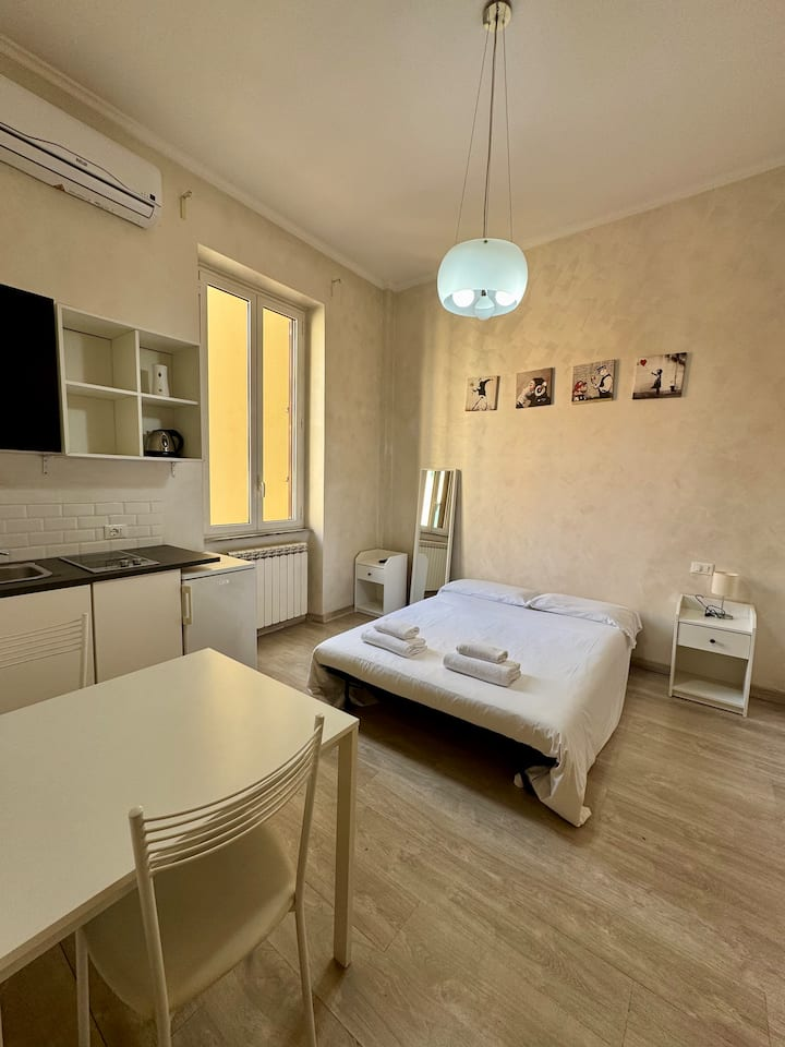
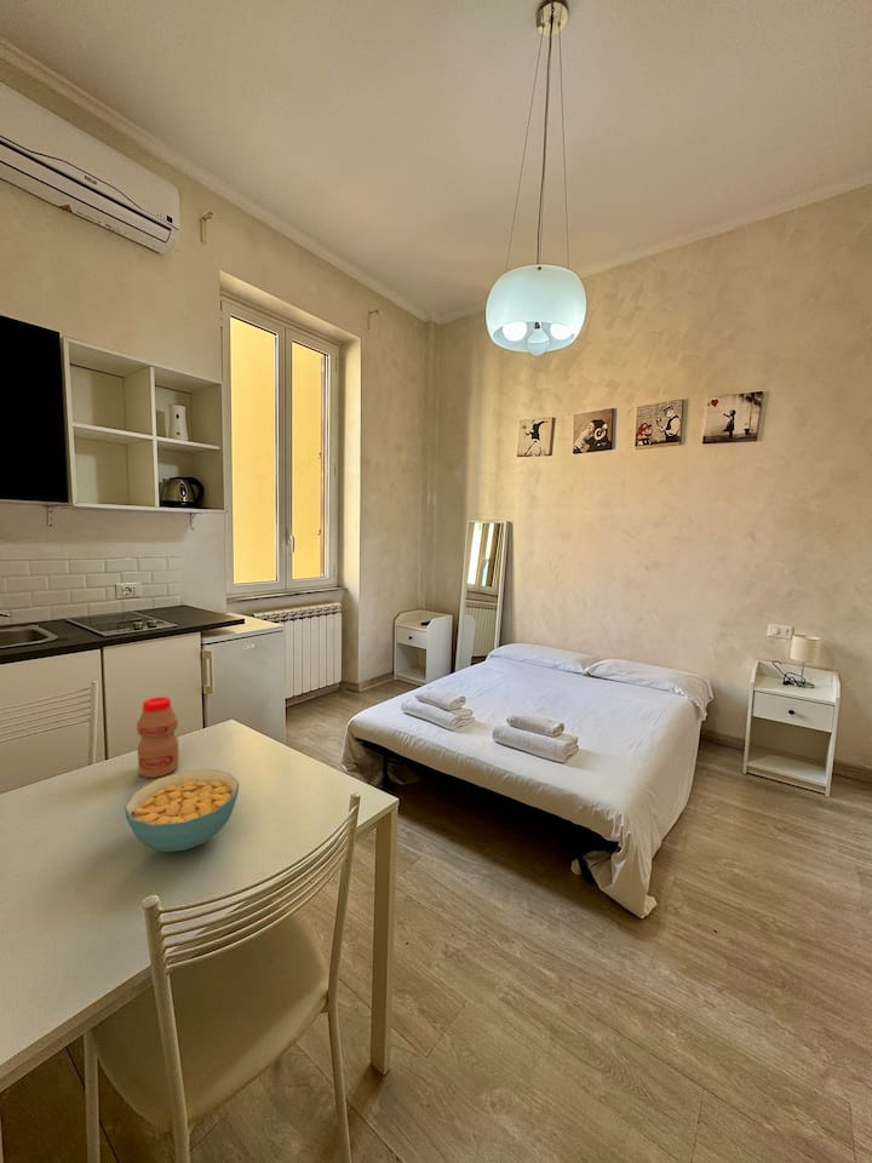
+ bottle [136,695,180,779]
+ cereal bowl [124,768,240,853]
